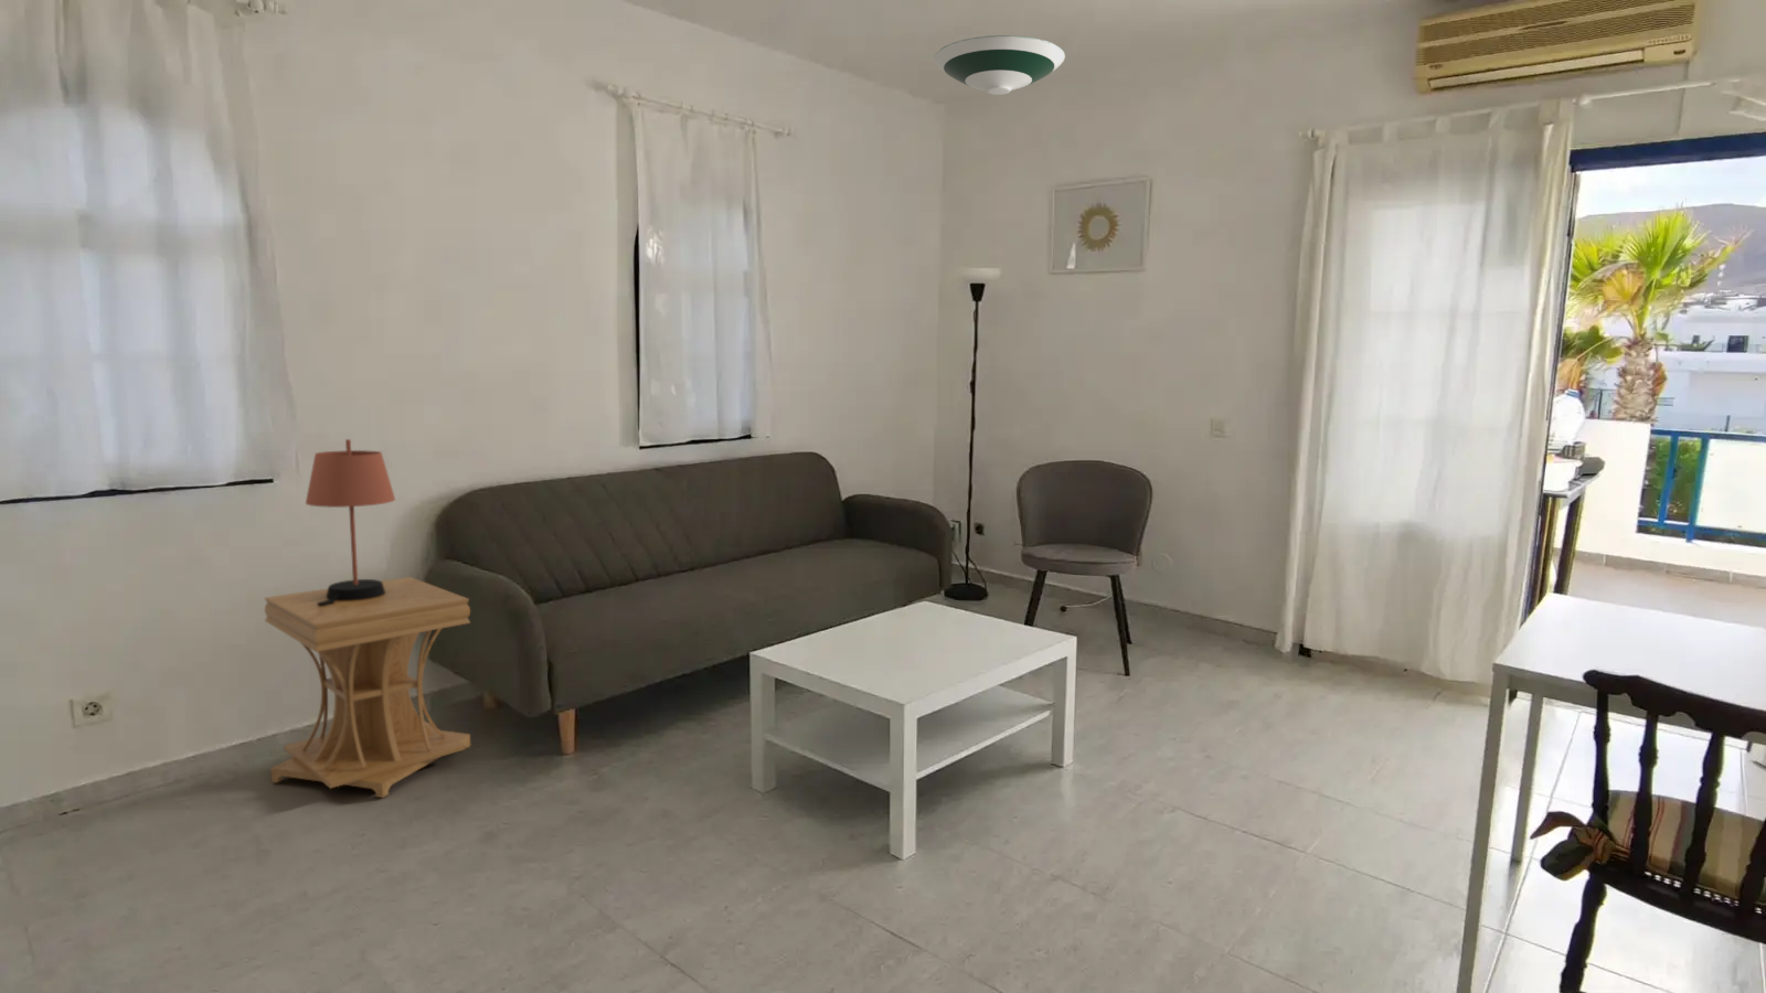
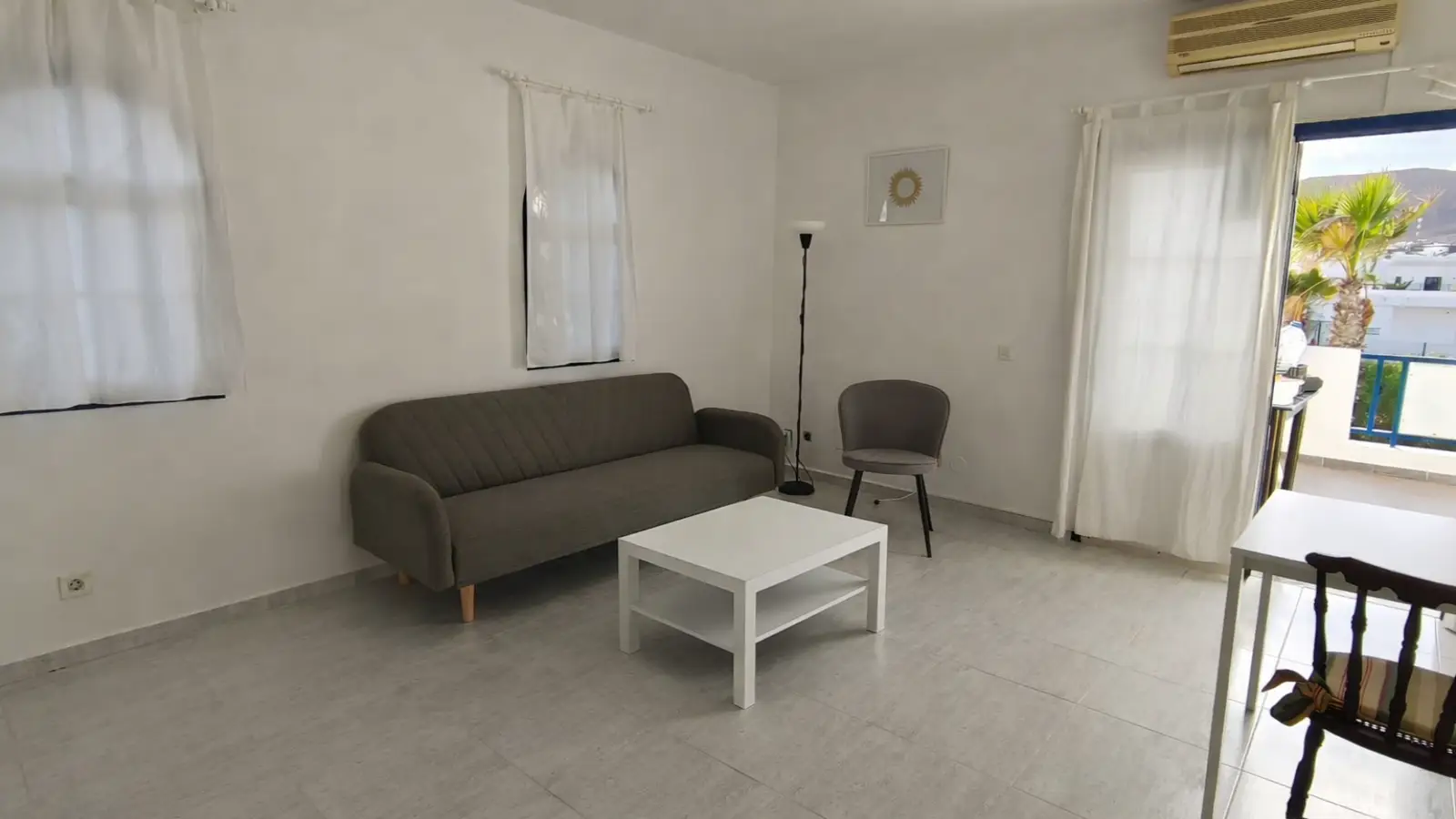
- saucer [934,34,1066,96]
- side table [263,576,472,799]
- table lamp [304,438,397,607]
